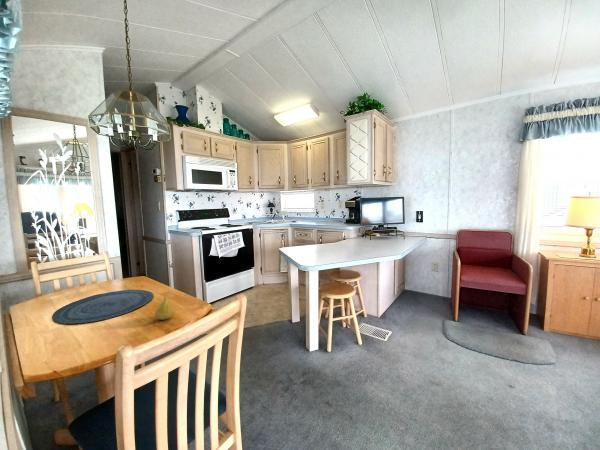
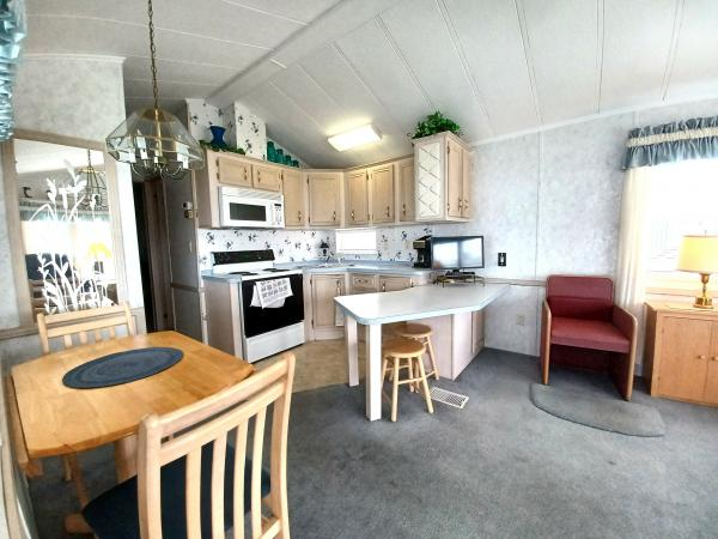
- fruit [154,296,176,321]
